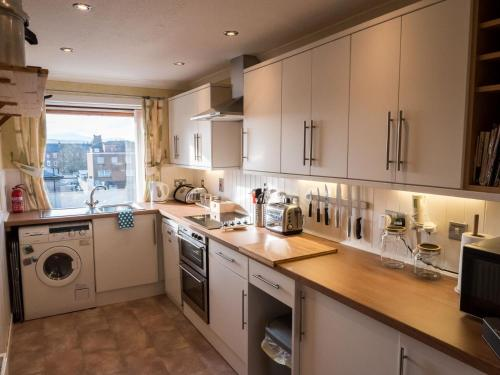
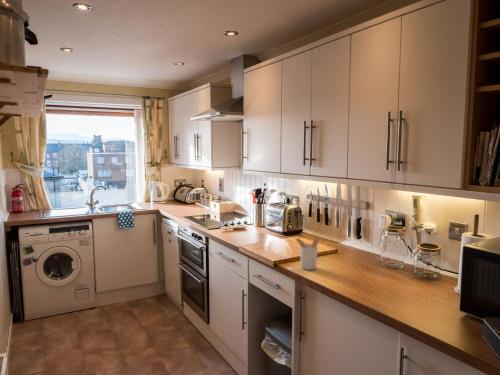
+ utensil holder [294,236,320,271]
